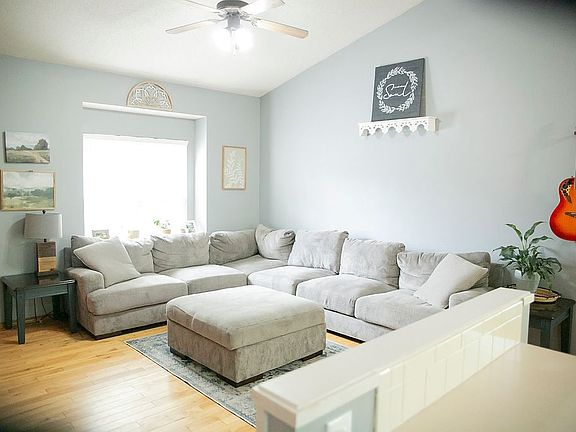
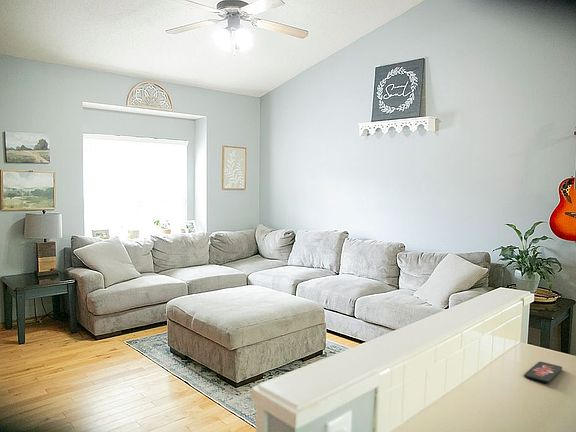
+ smartphone [523,361,563,384]
